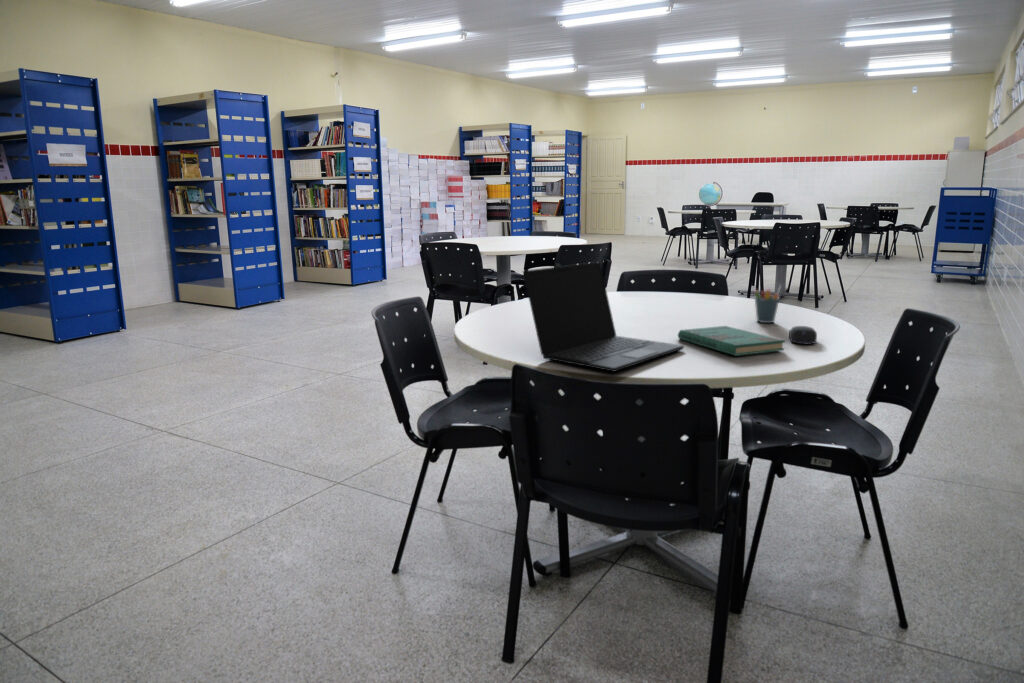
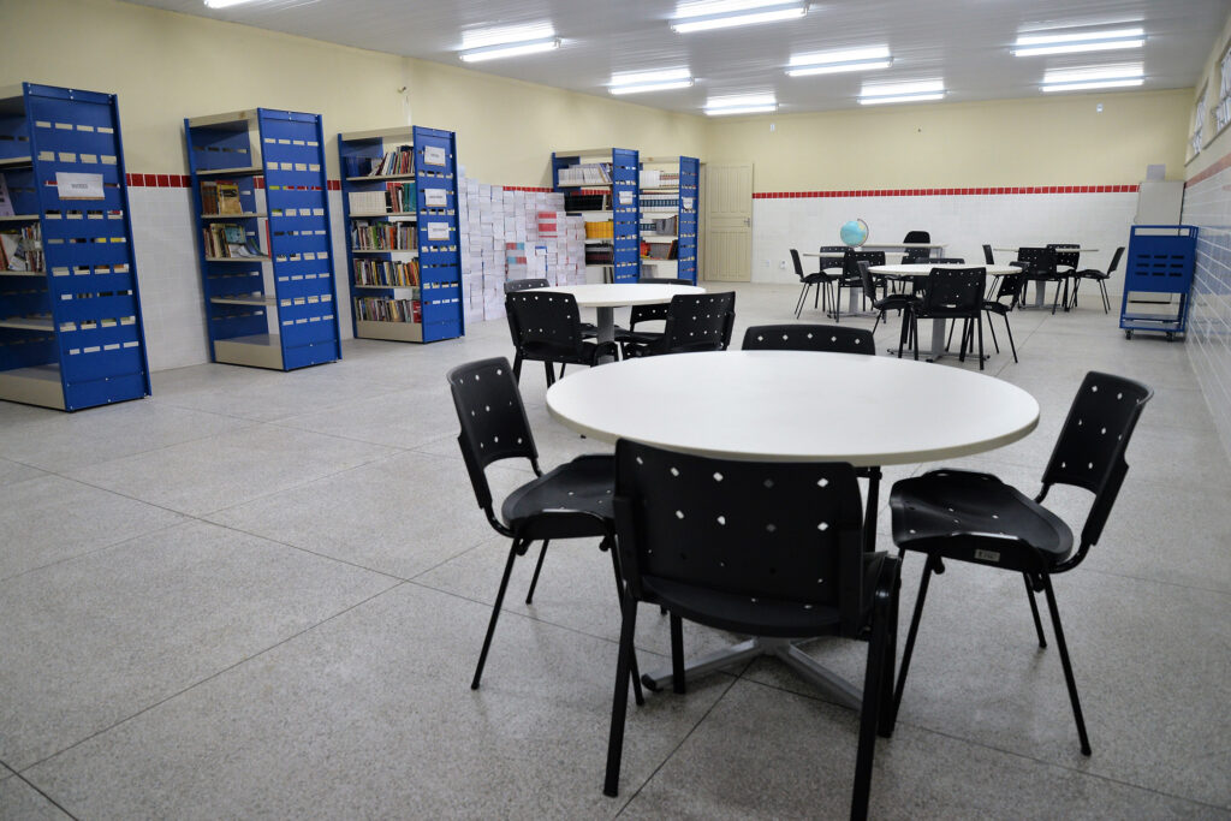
- book [677,325,786,357]
- computer mouse [788,325,818,345]
- pen holder [753,284,783,324]
- laptop [522,261,685,373]
